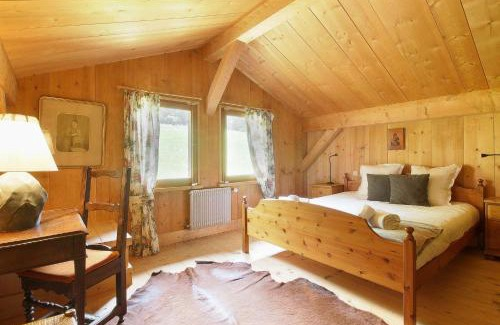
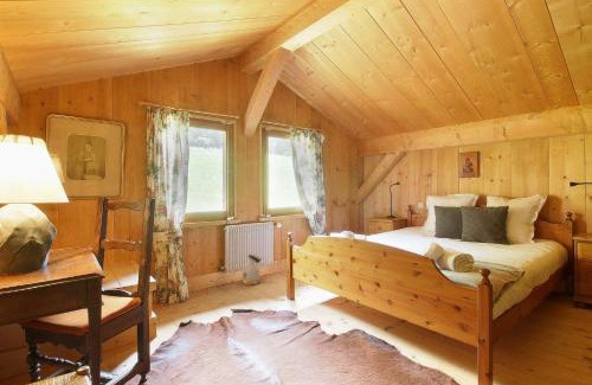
+ bag [240,251,263,287]
